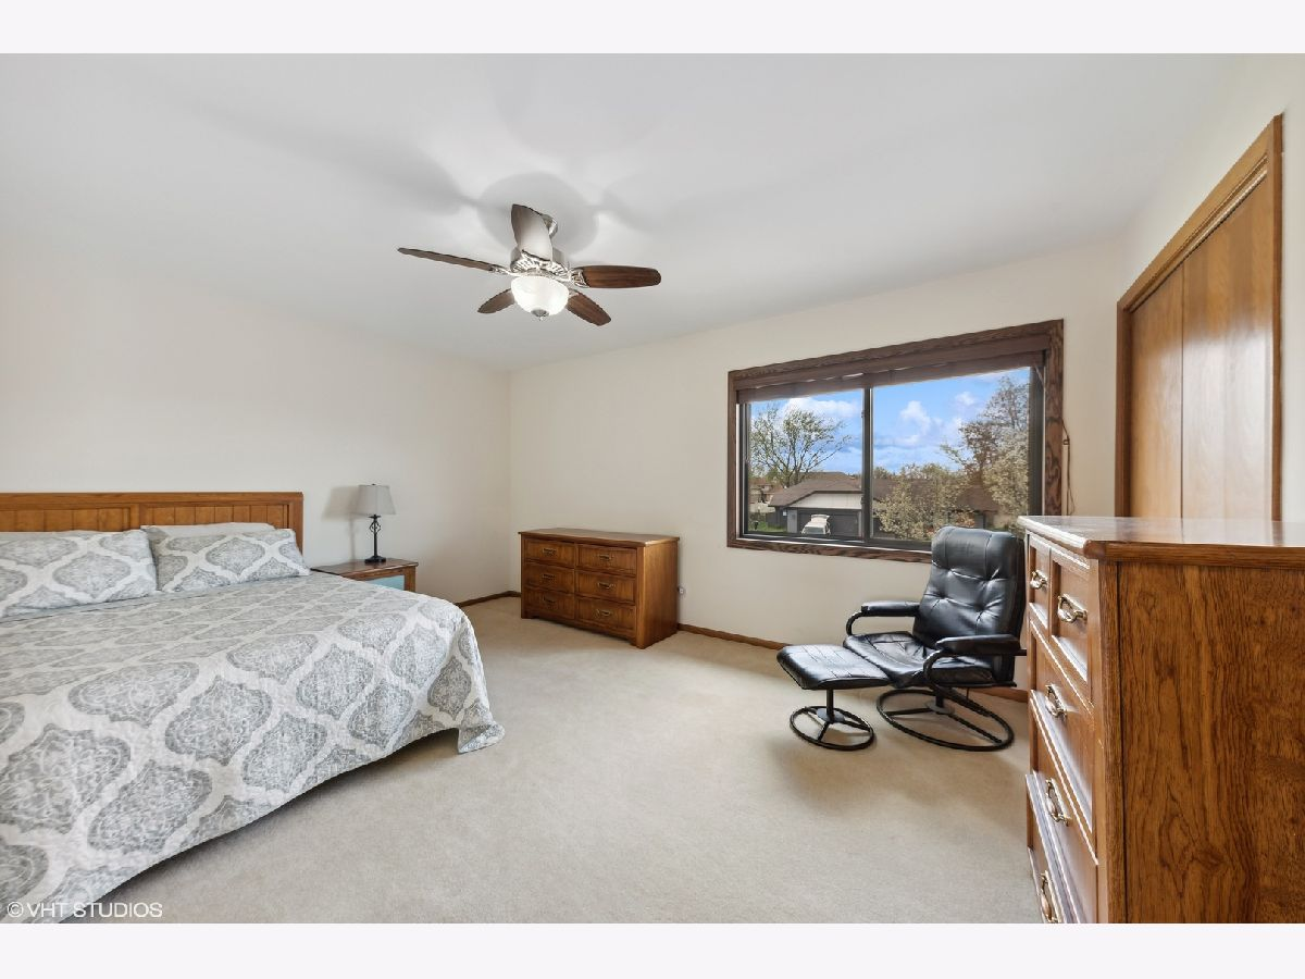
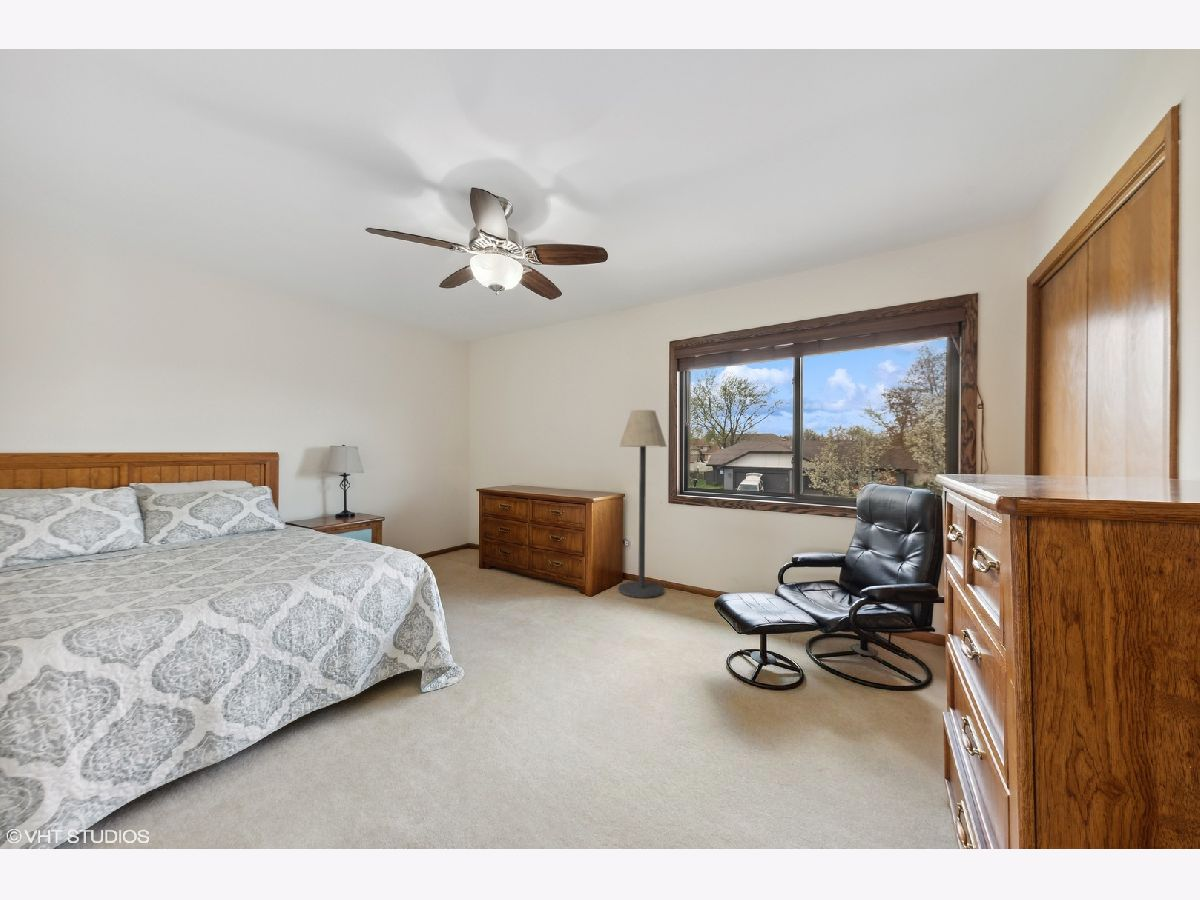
+ floor lamp [617,409,668,599]
